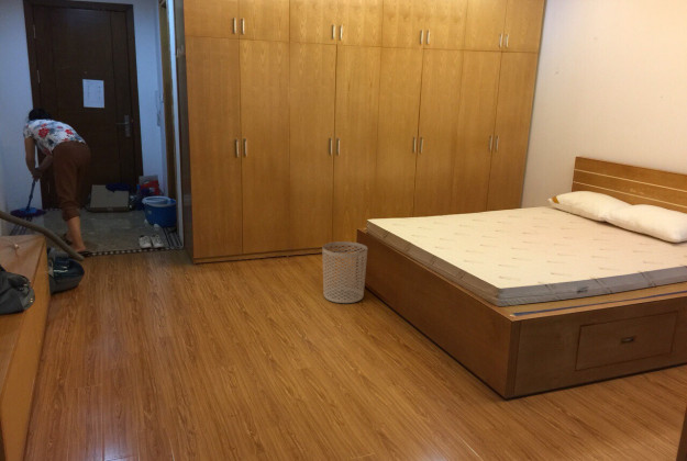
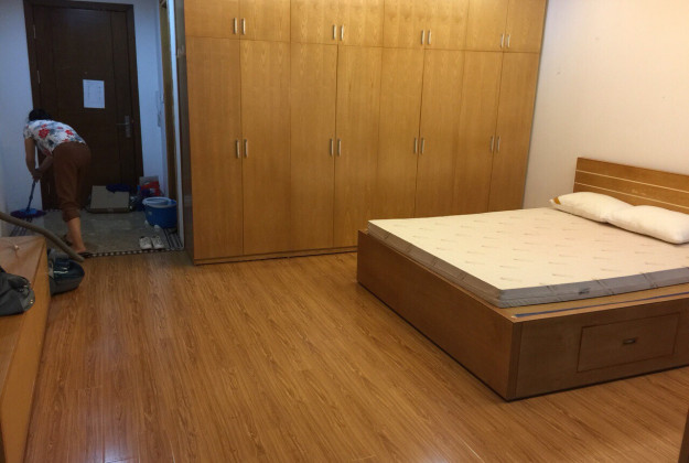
- waste bin [322,240,368,304]
